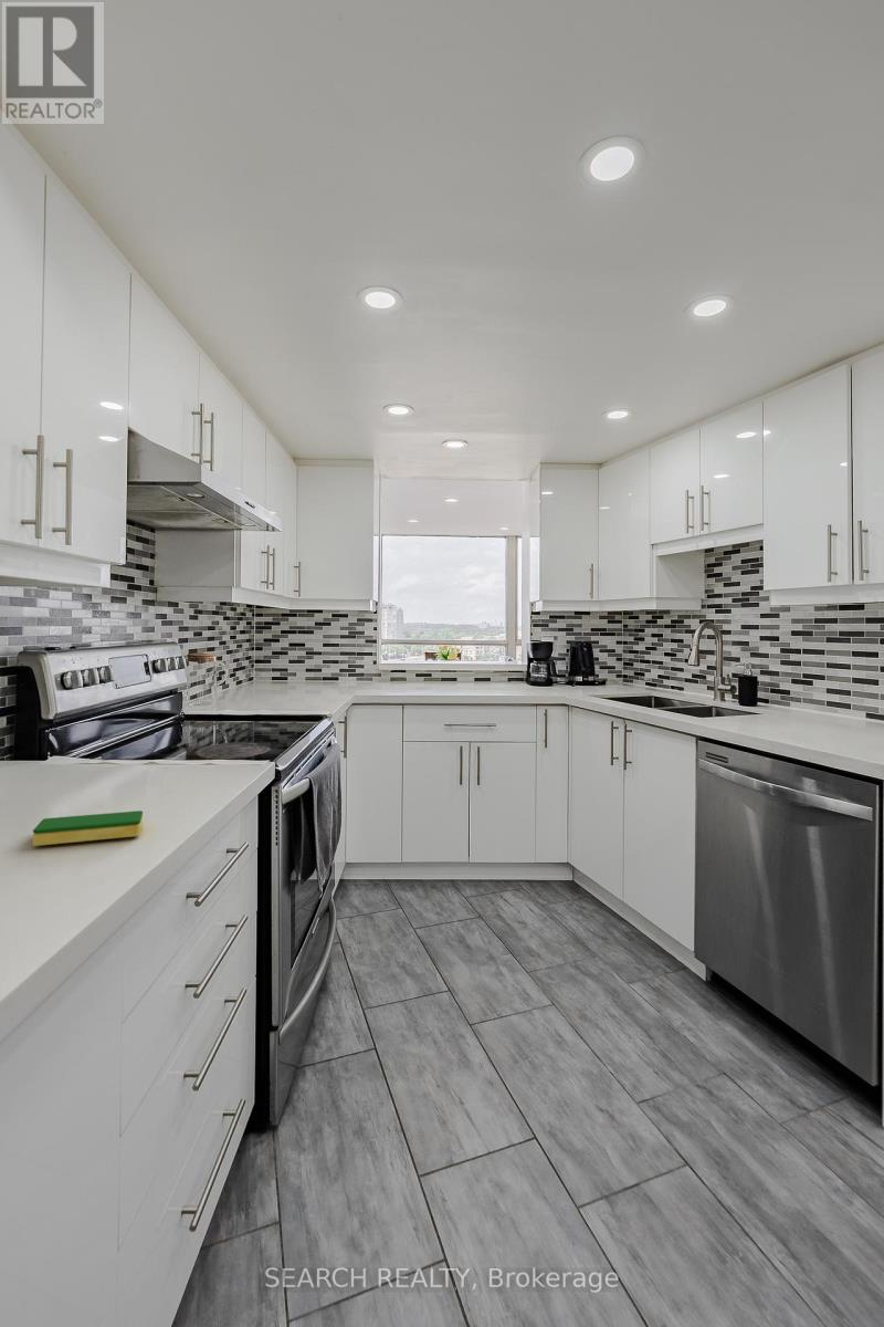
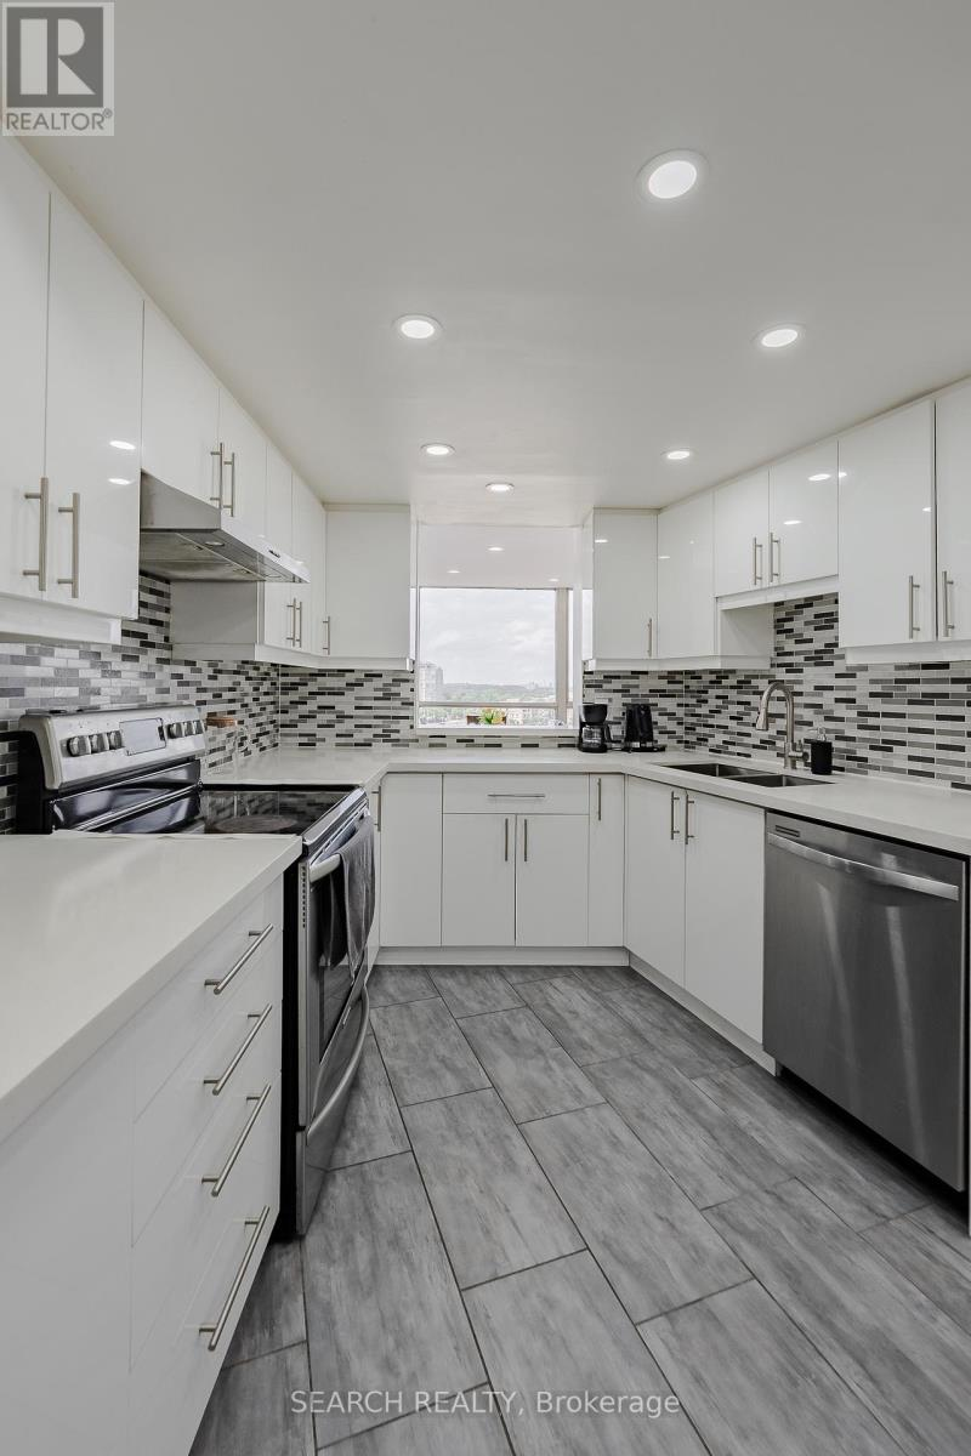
- dish sponge [32,809,144,847]
